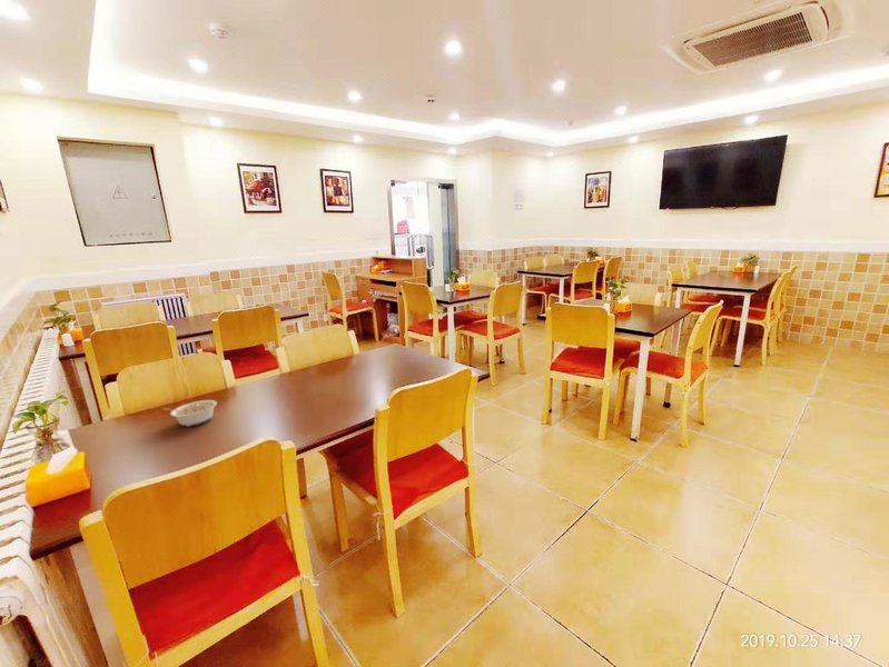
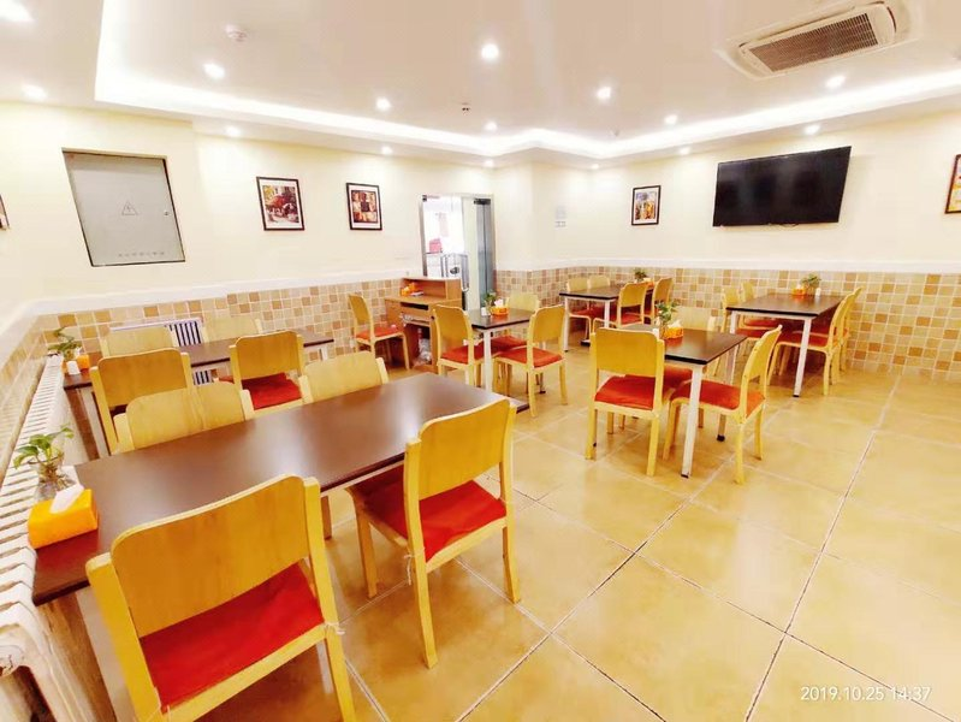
- legume [161,399,218,427]
